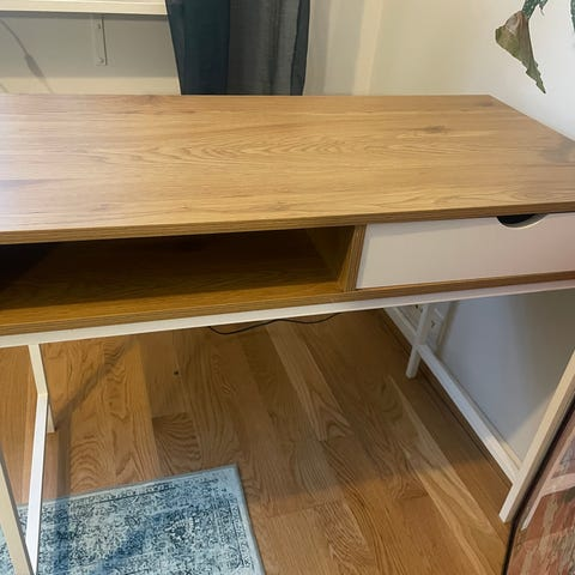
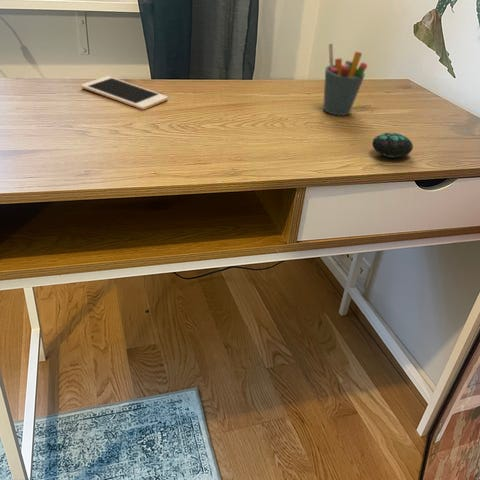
+ pen holder [322,42,368,117]
+ cell phone [80,75,169,111]
+ decorative egg [371,132,414,158]
